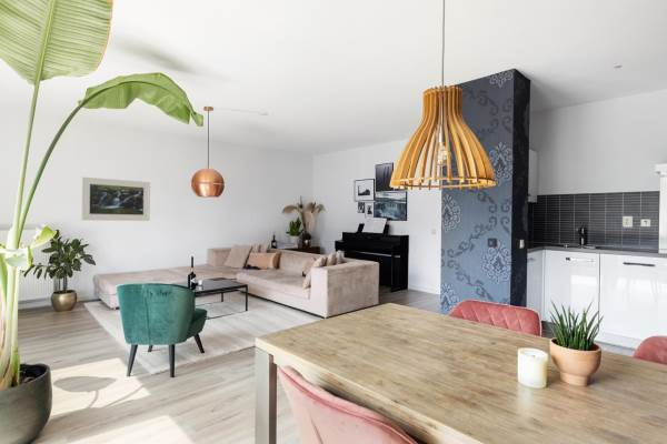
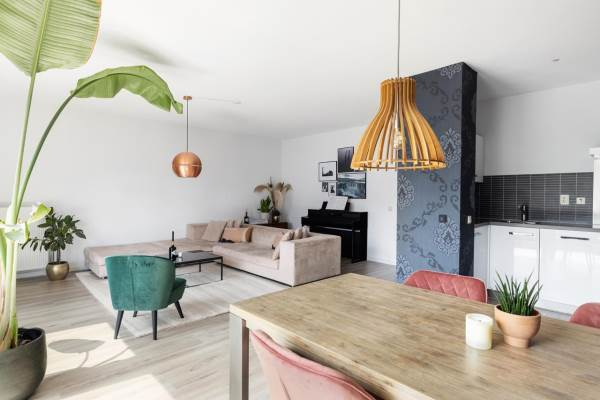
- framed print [80,176,151,222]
